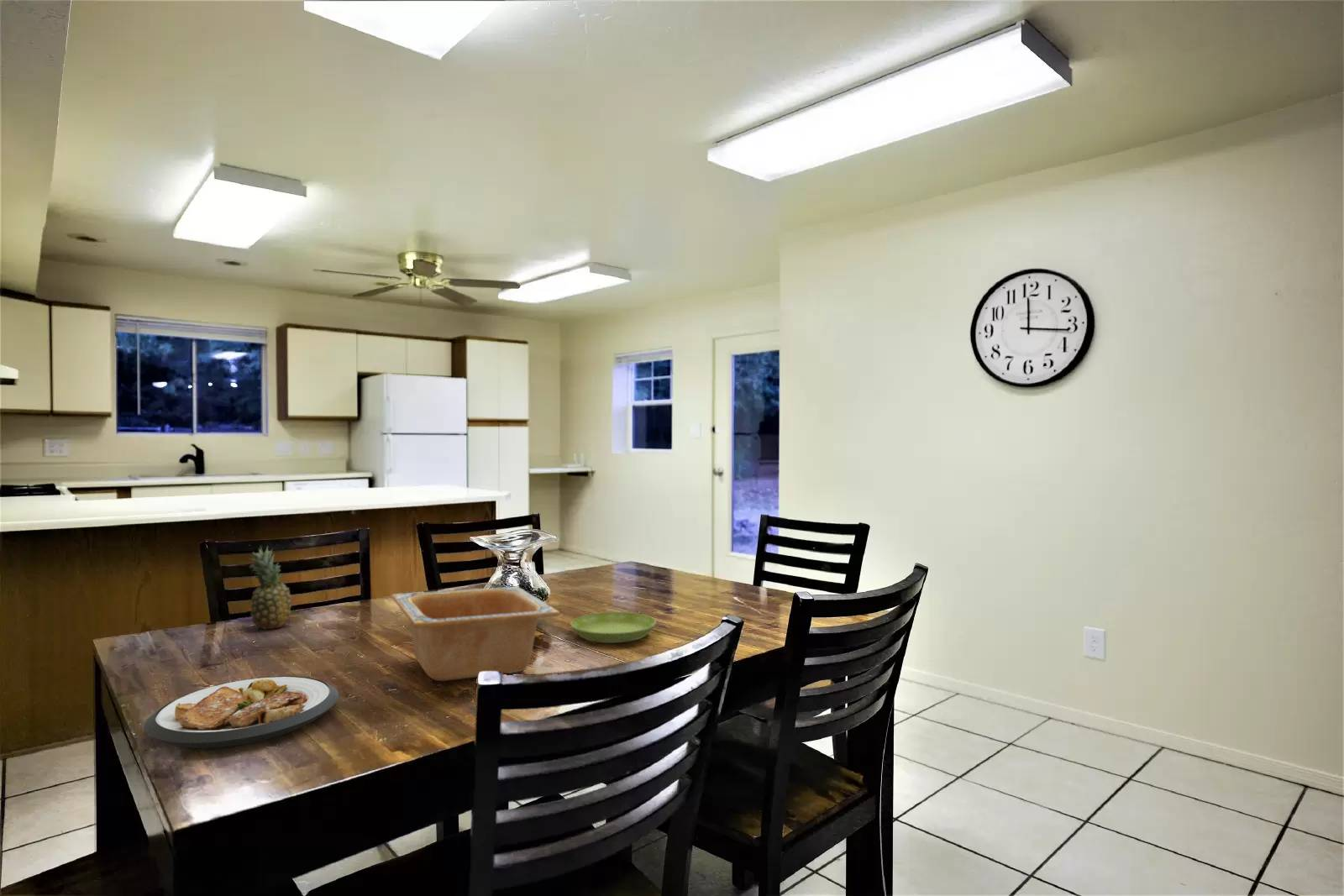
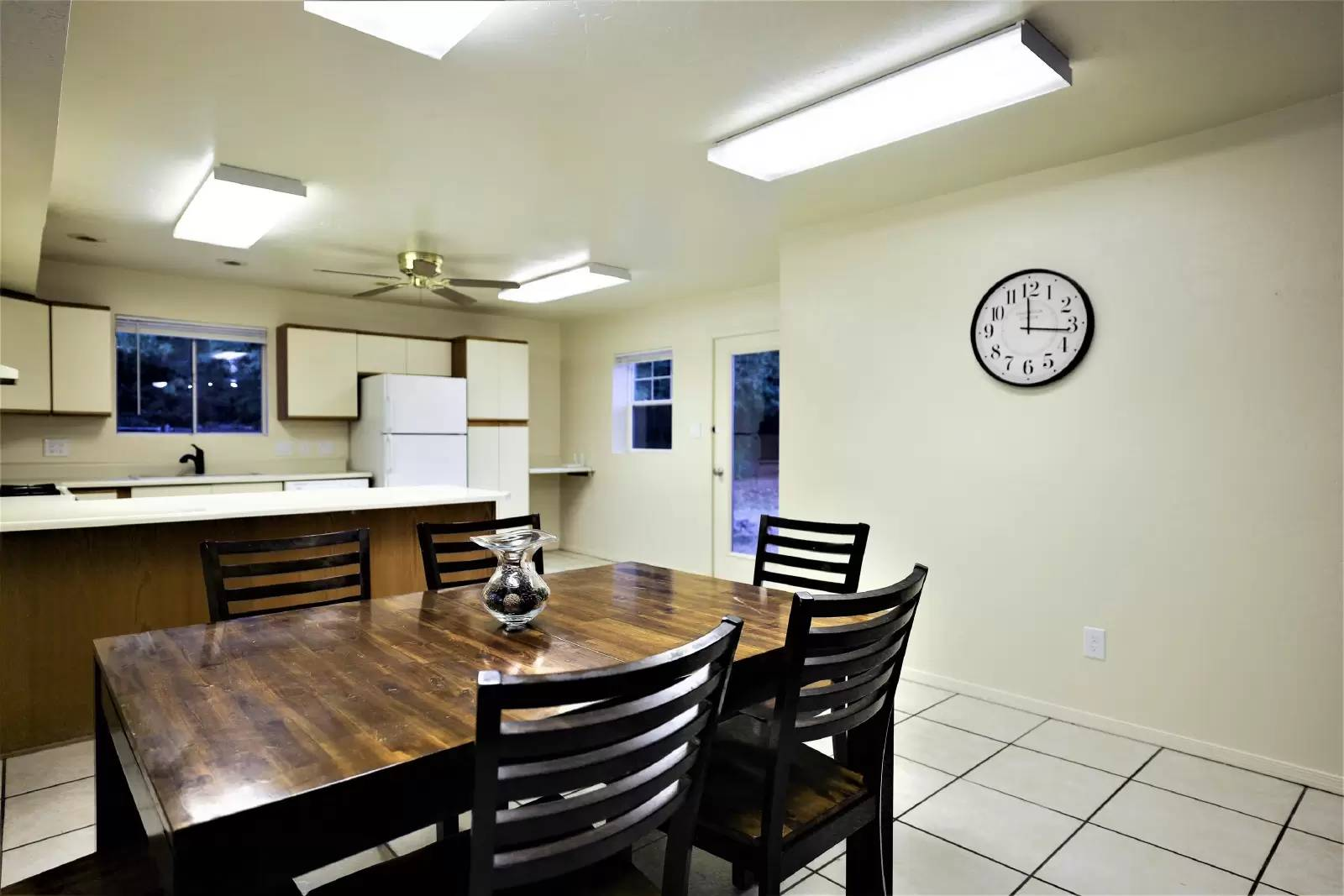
- plate [144,675,339,749]
- saucer [570,611,657,644]
- serving bowl [391,586,561,682]
- fruit [249,545,292,631]
